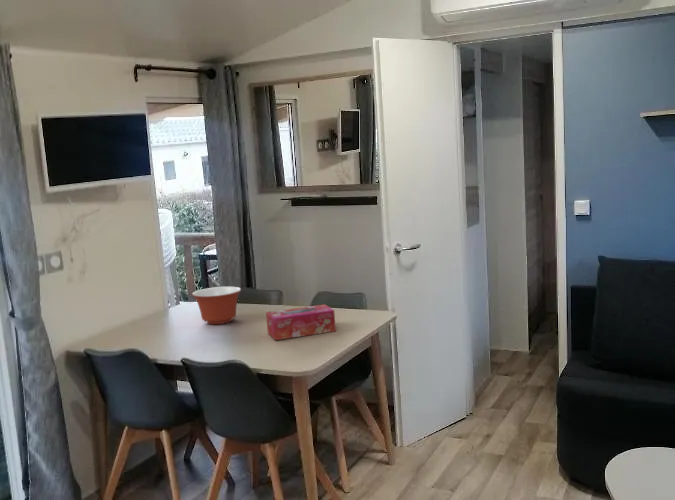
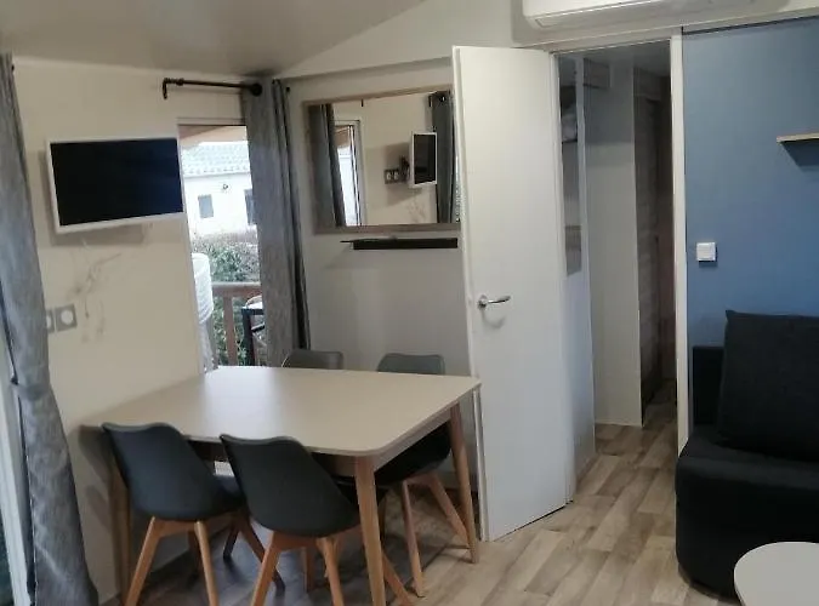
- mixing bowl [191,286,242,325]
- tissue box [265,303,337,341]
